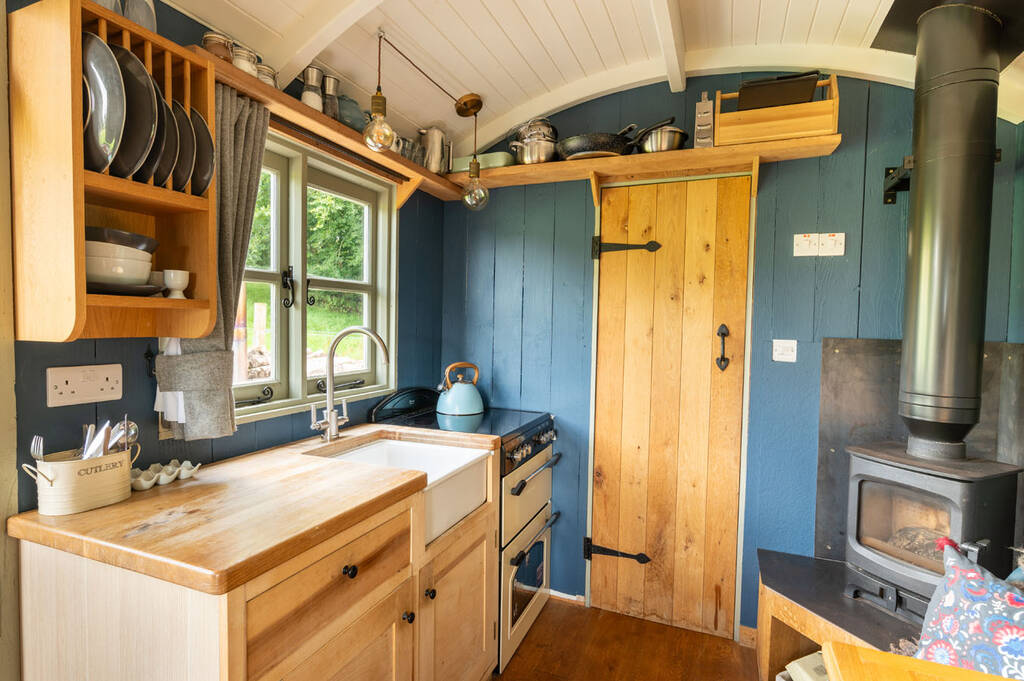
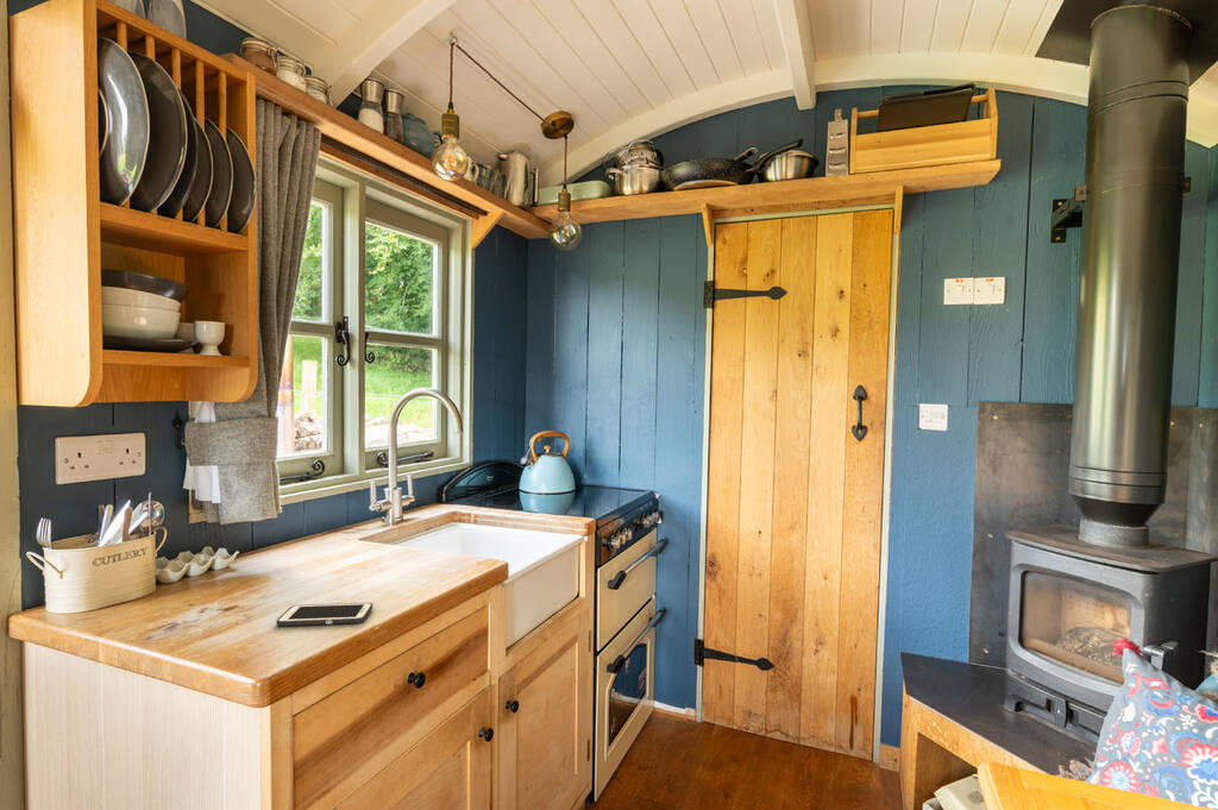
+ cell phone [275,602,373,627]
